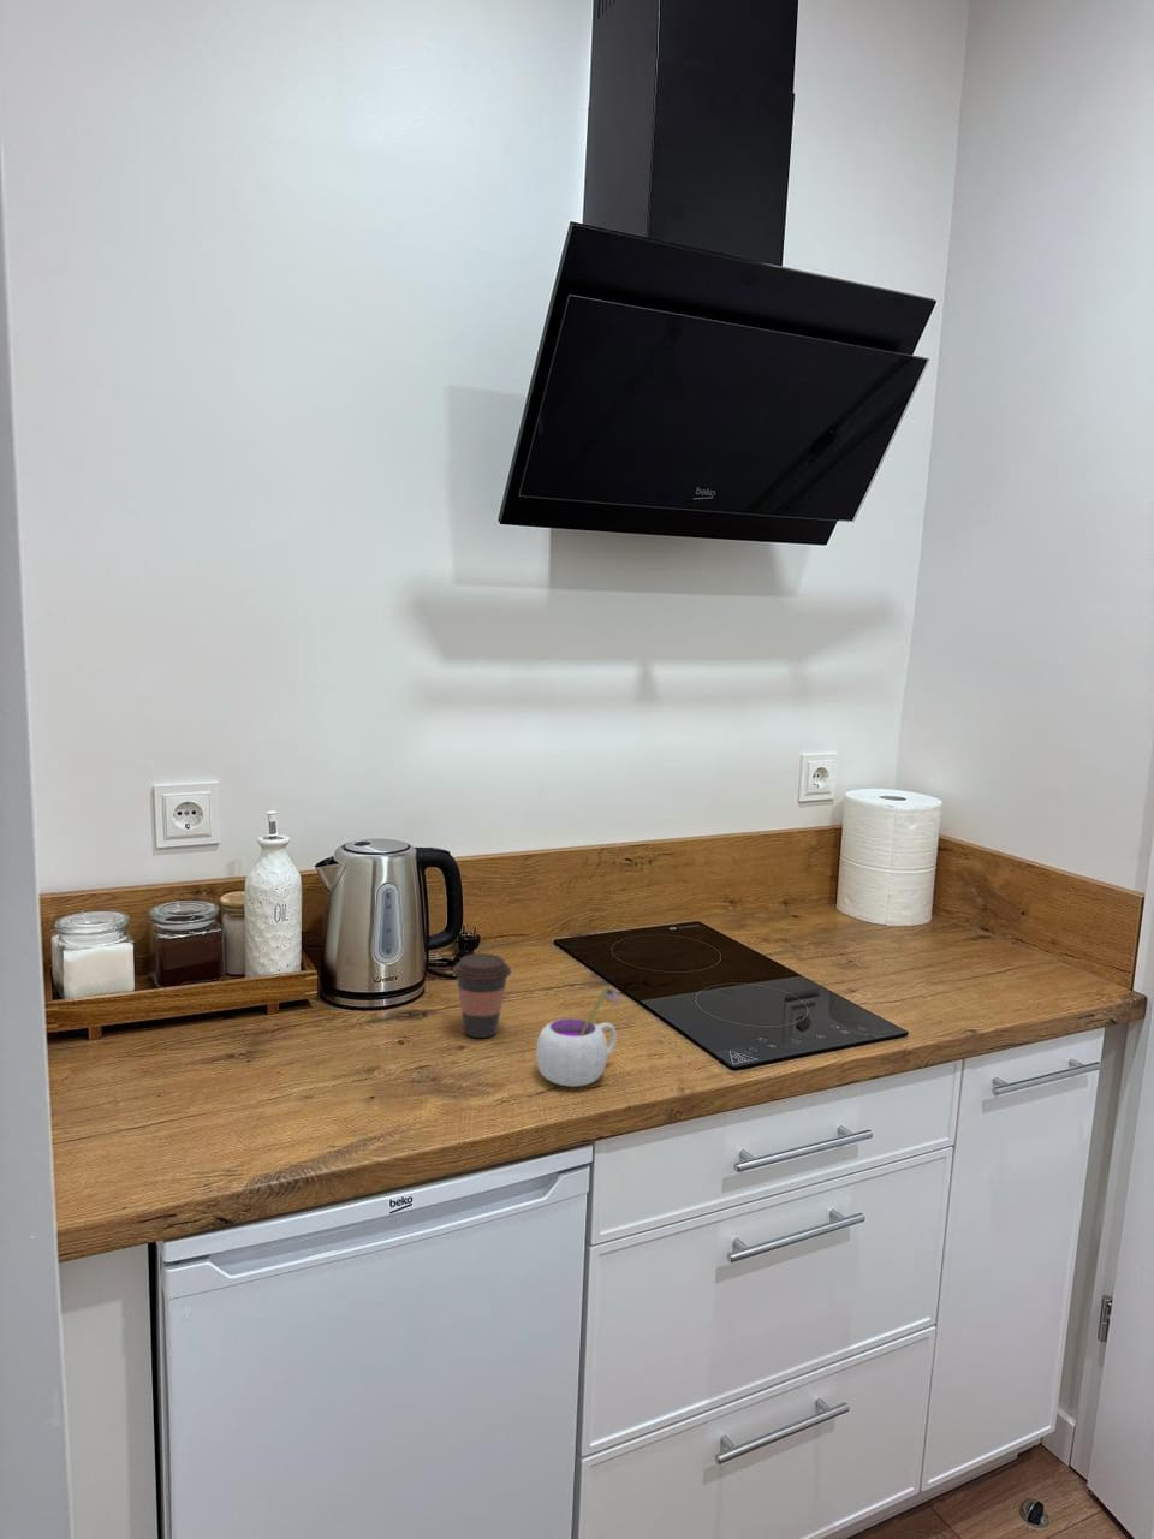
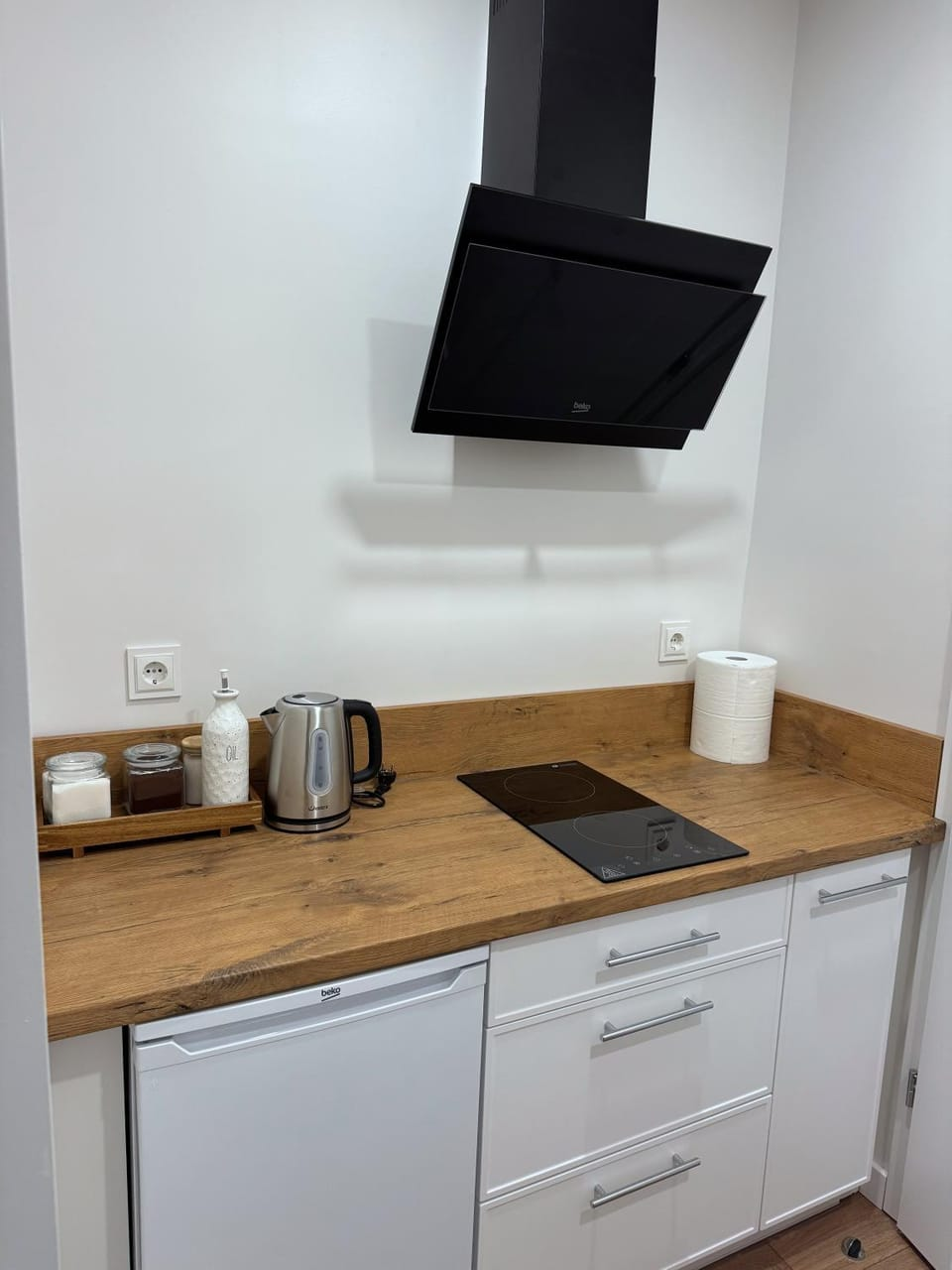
- coffee cup [452,952,512,1039]
- mug [535,985,624,1088]
